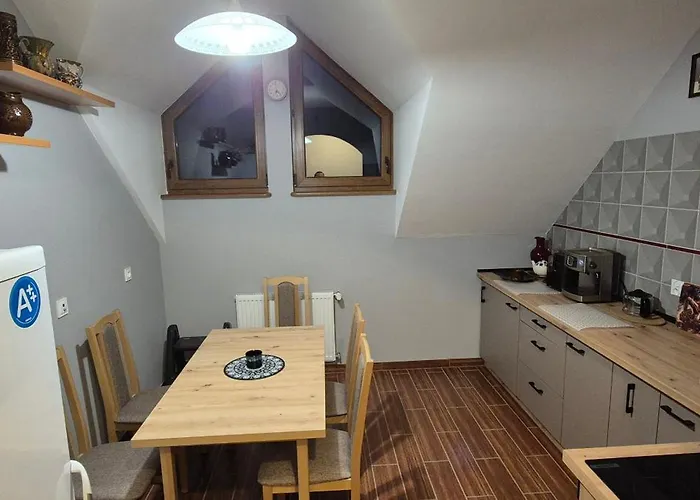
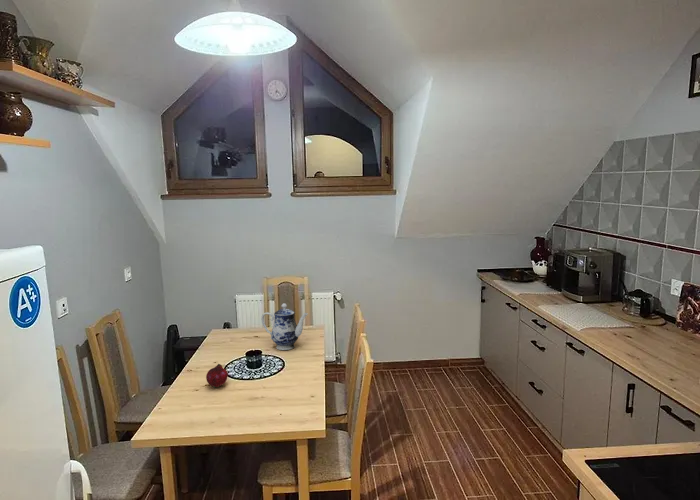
+ fruit [205,363,229,388]
+ teapot [260,302,309,351]
